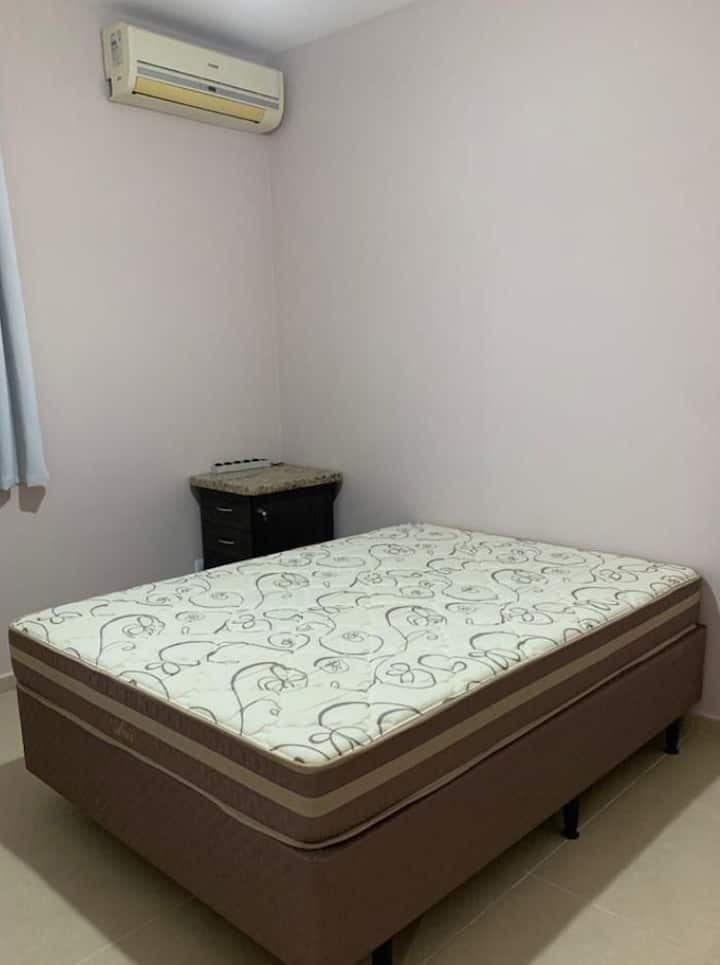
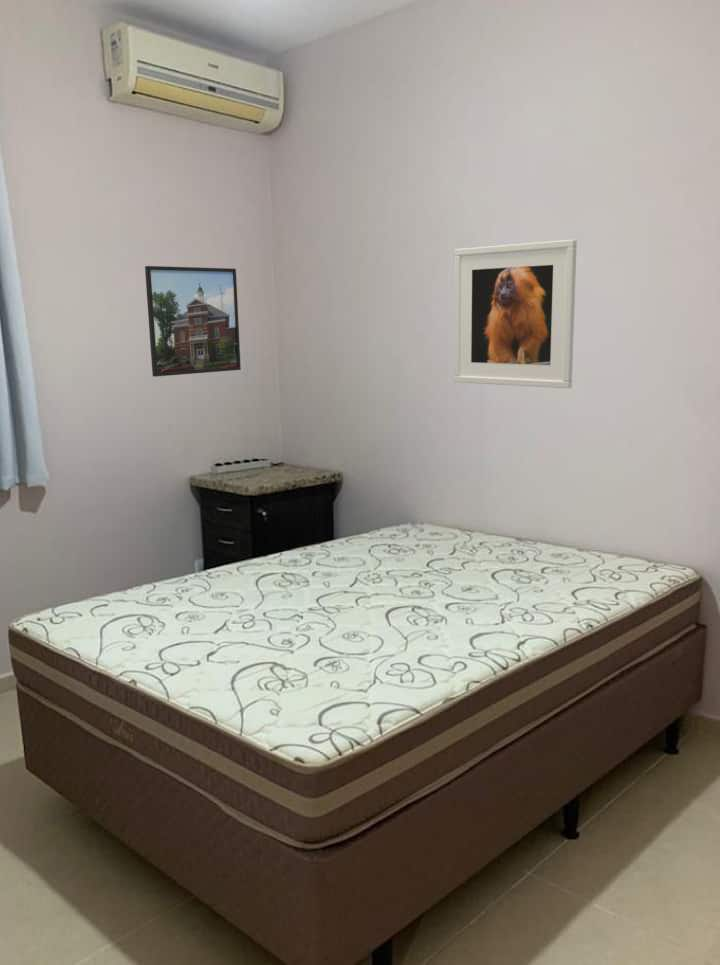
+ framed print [453,239,578,389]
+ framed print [144,265,242,378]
